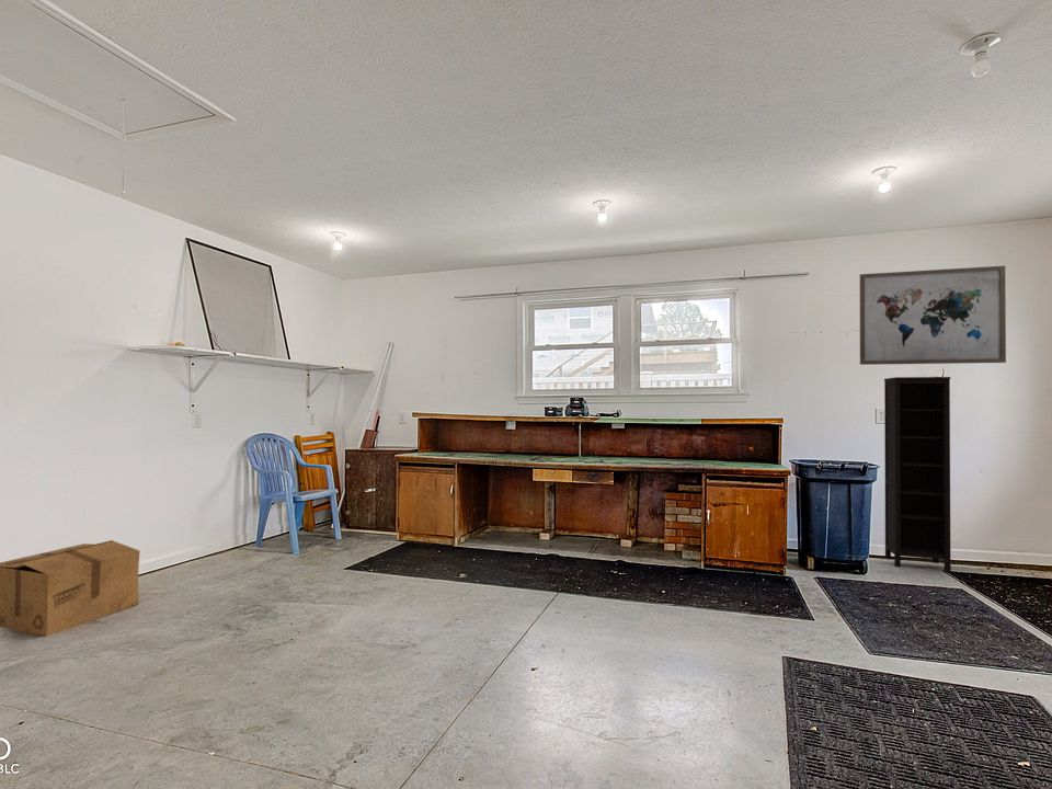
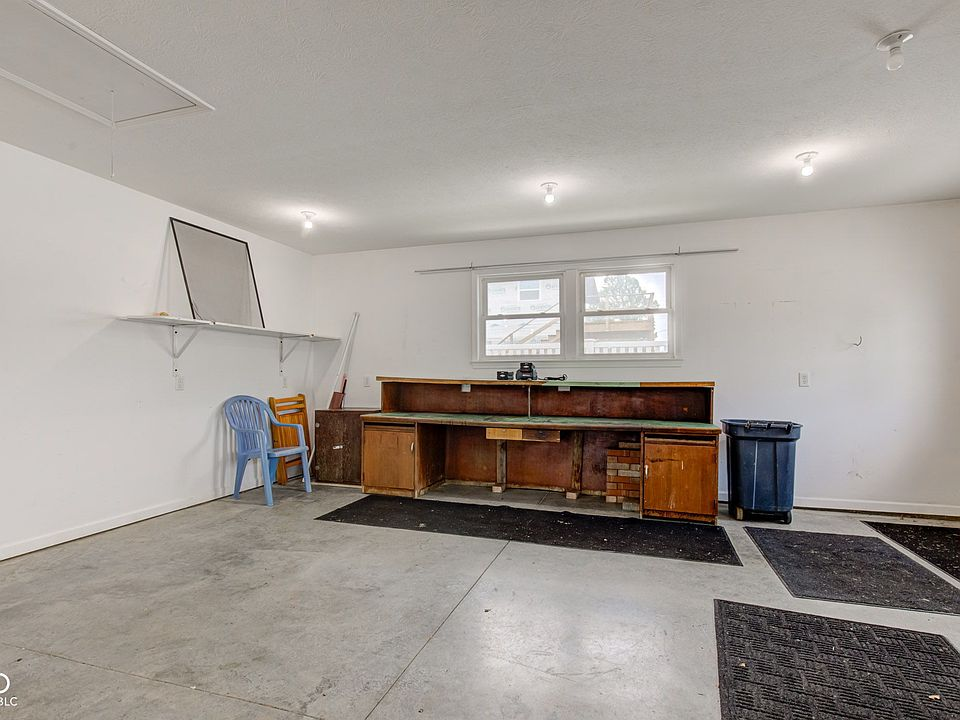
- bookcase [883,376,952,572]
- wall art [859,265,1007,366]
- cardboard box [0,539,140,638]
